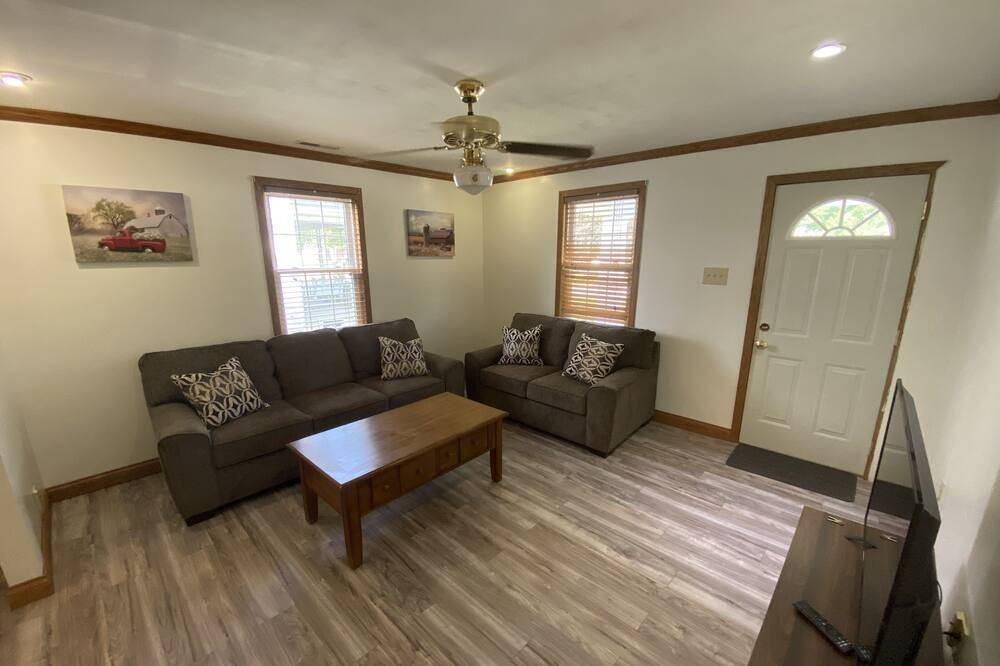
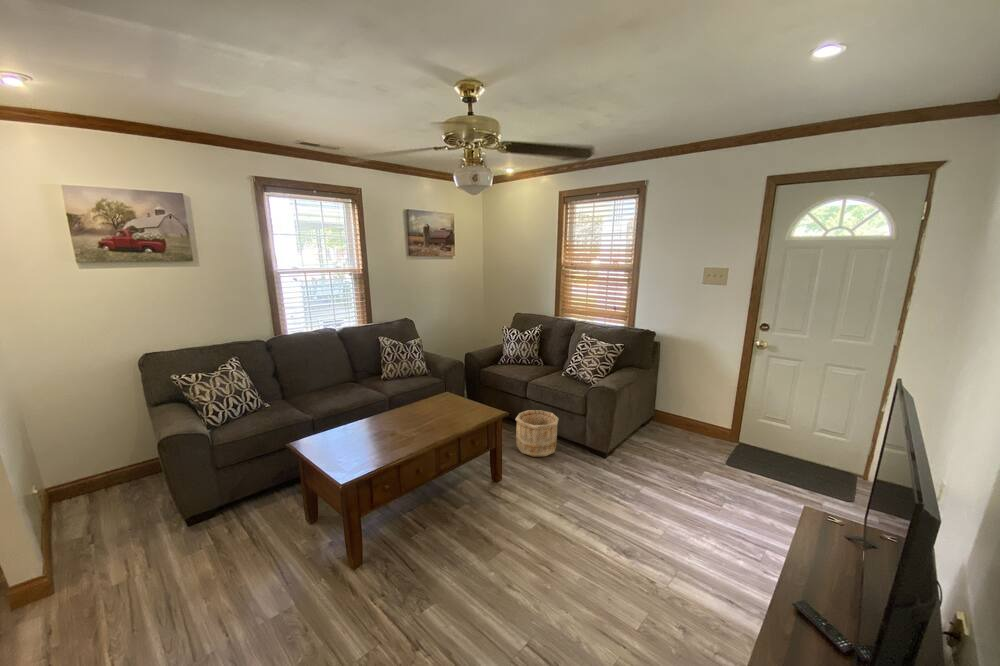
+ wooden bucket [514,409,560,458]
